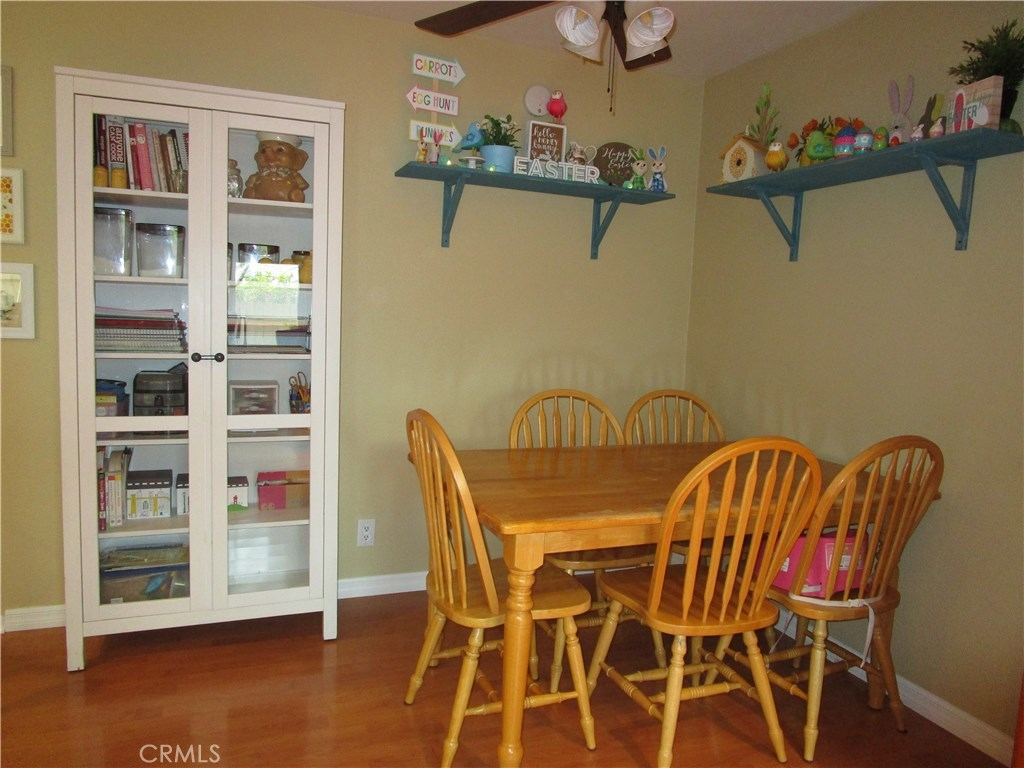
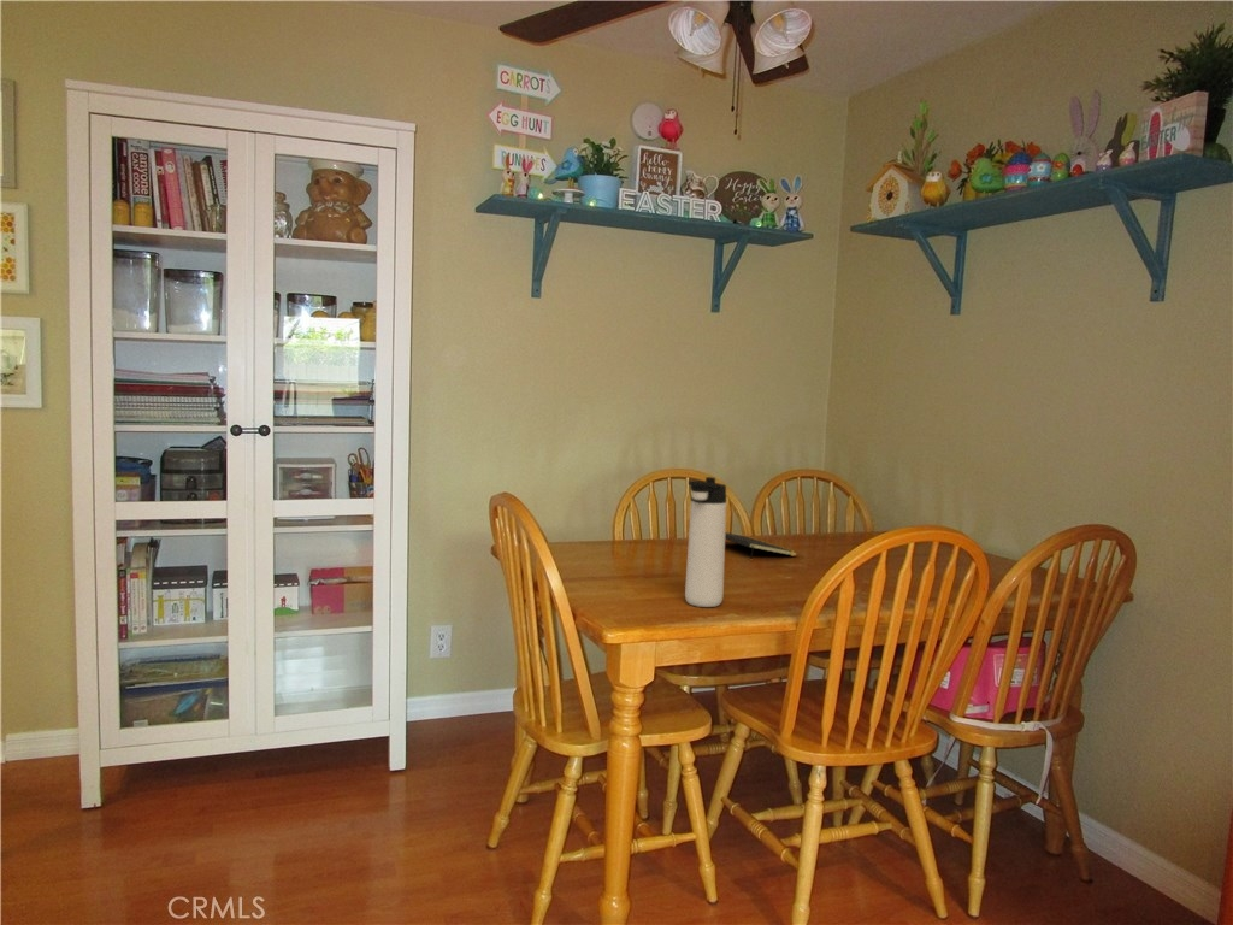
+ notepad [725,531,798,558]
+ thermos bottle [684,476,727,608]
